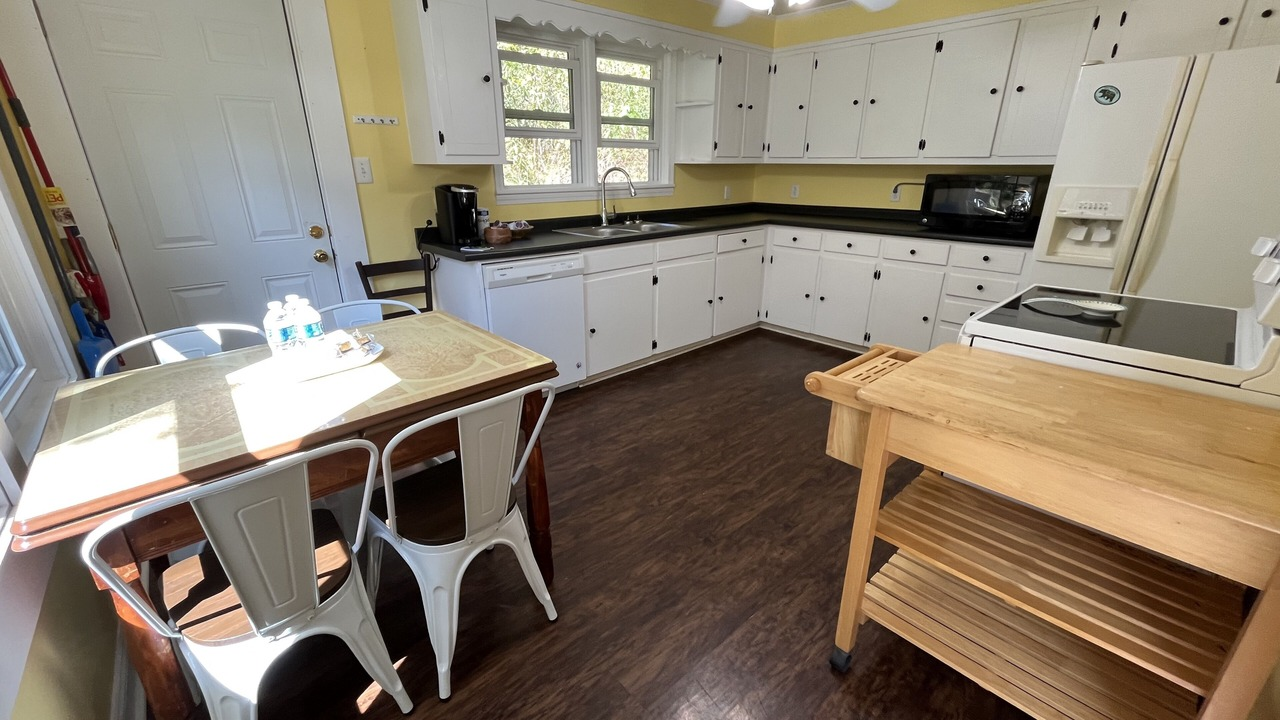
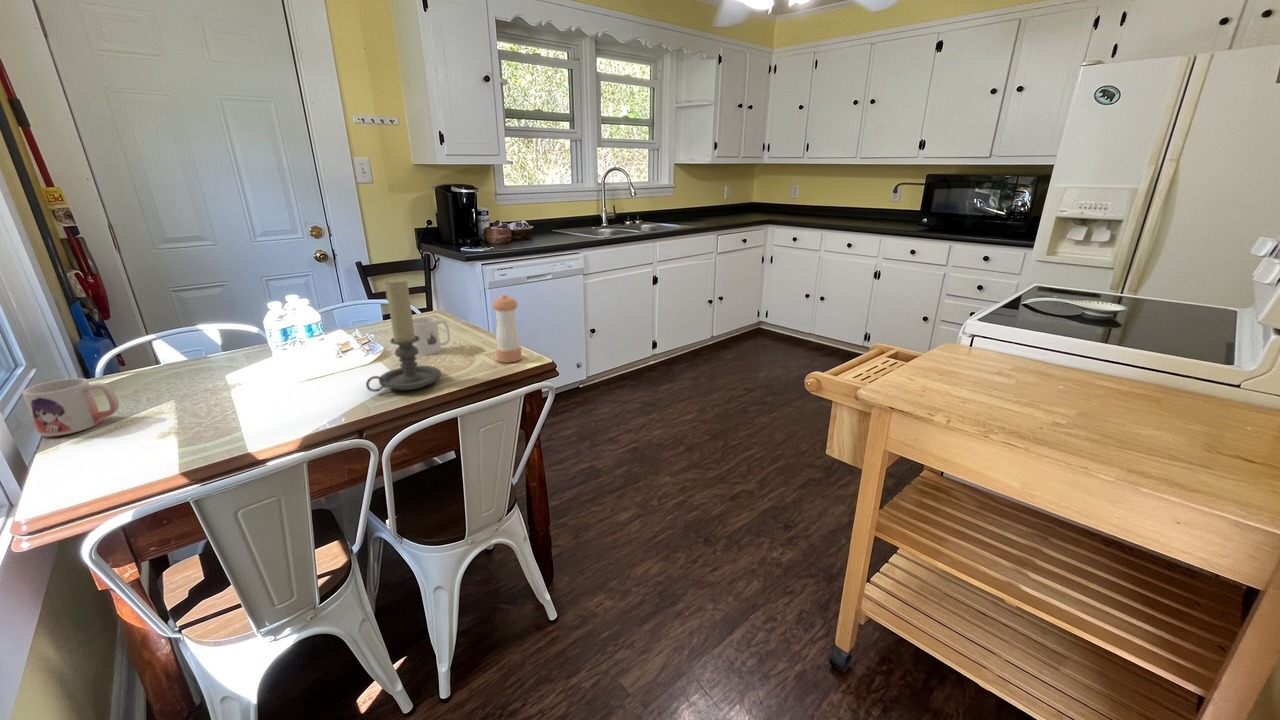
+ mug [21,377,120,438]
+ mug [412,316,451,357]
+ pepper shaker [492,294,523,363]
+ candle holder [365,277,442,393]
